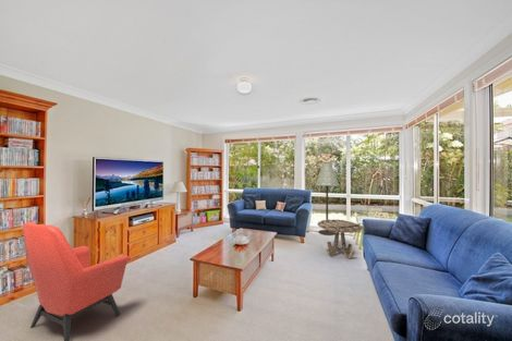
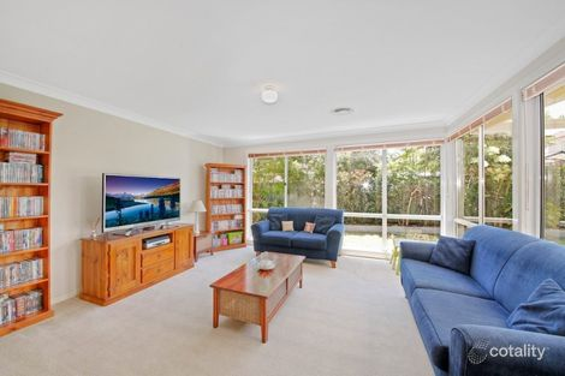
- floor lamp [315,161,340,236]
- armchair [22,221,132,341]
- side table [317,218,364,259]
